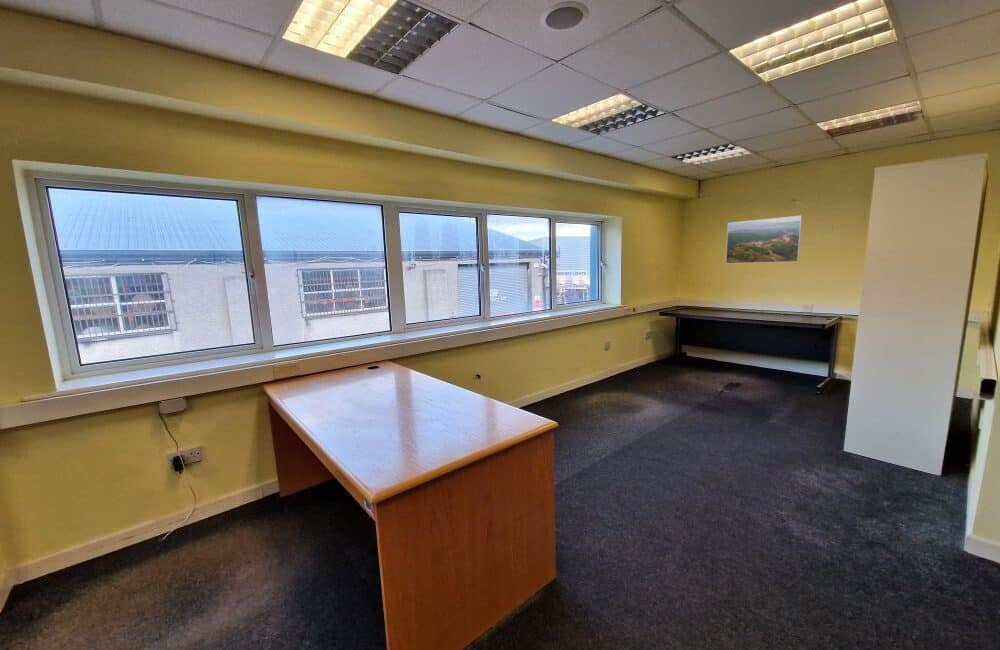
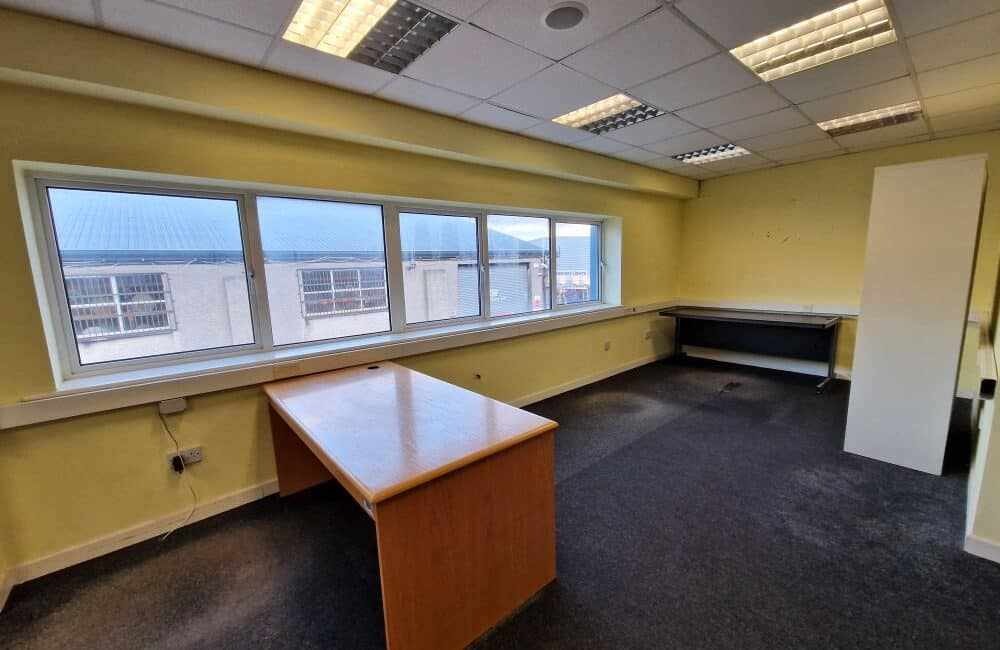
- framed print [725,215,803,265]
